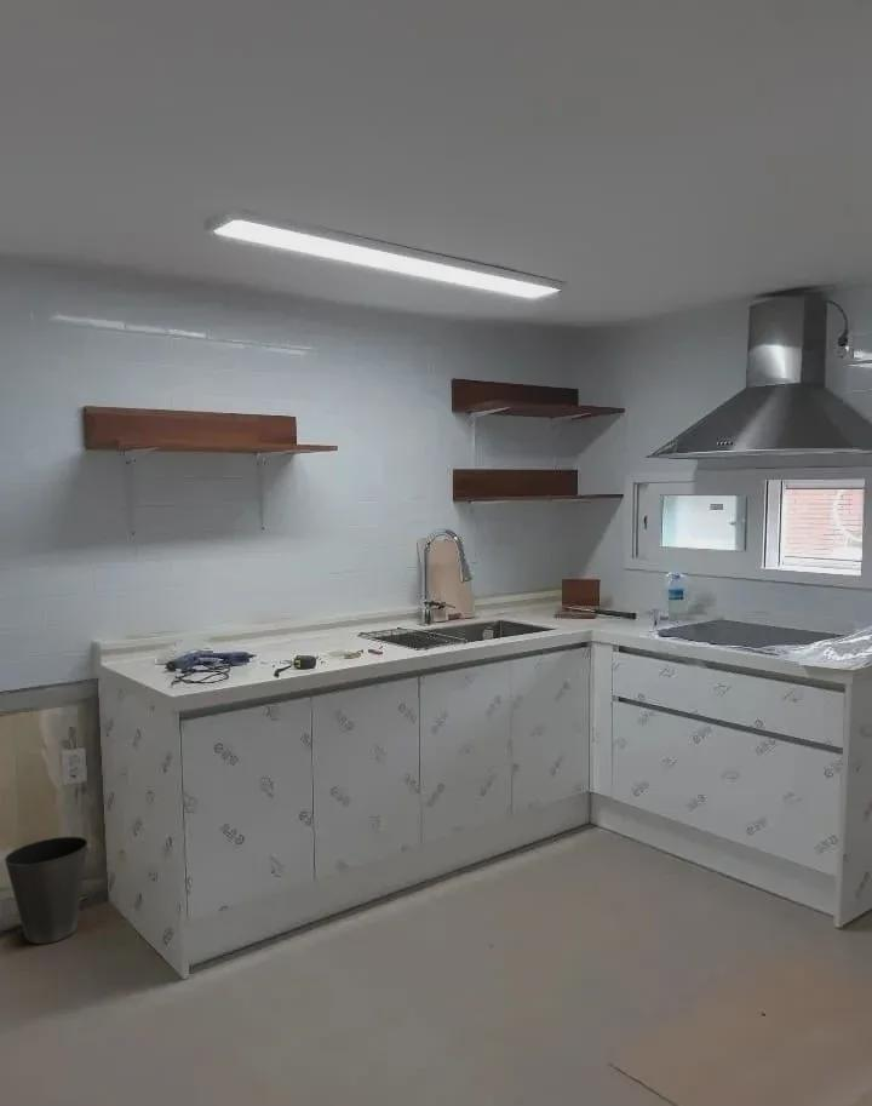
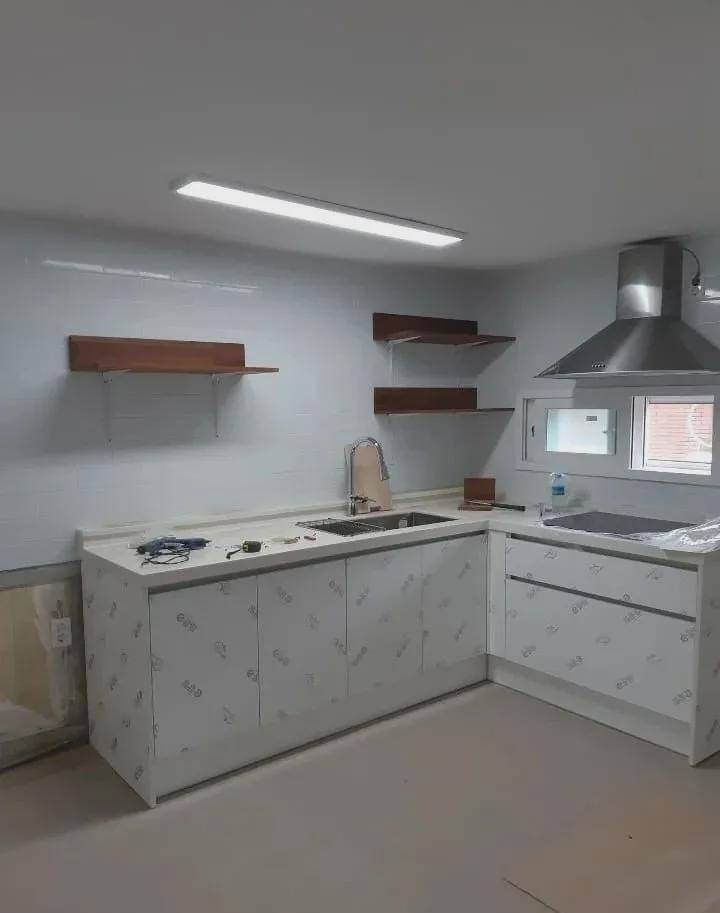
- waste basket [4,836,90,945]
